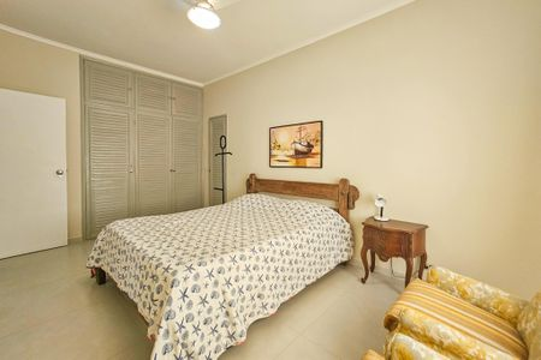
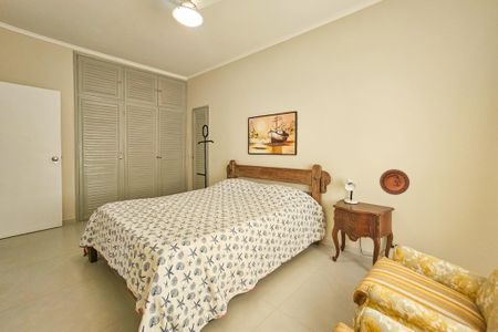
+ decorative plate [378,168,411,196]
